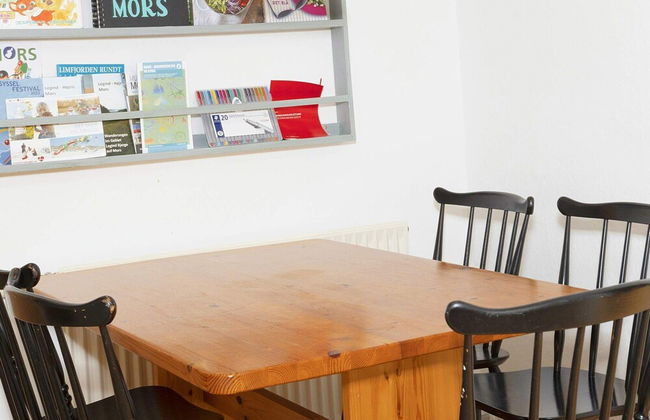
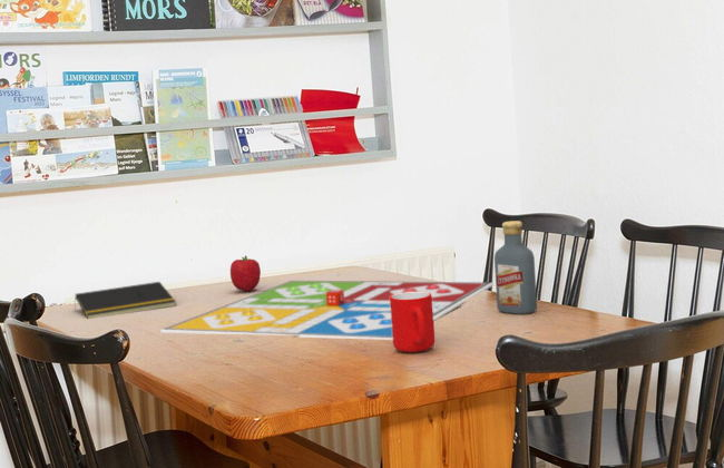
+ vodka [493,220,538,315]
+ fruit [229,255,262,292]
+ cup [390,292,436,353]
+ notepad [74,281,177,320]
+ gameboard [159,280,495,341]
